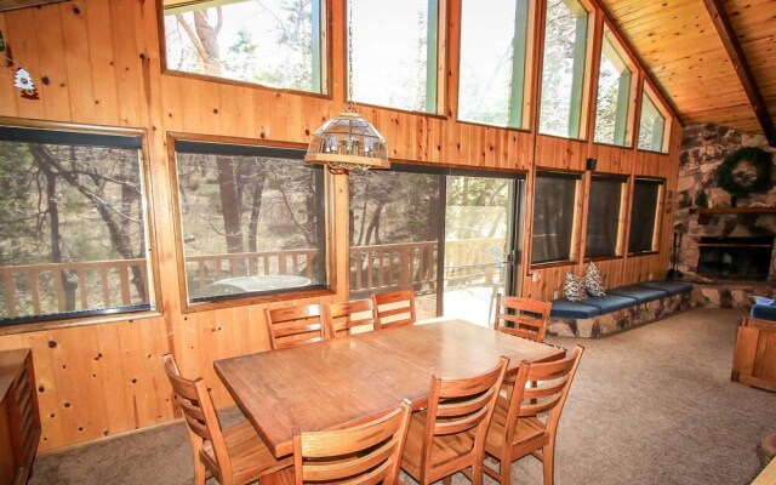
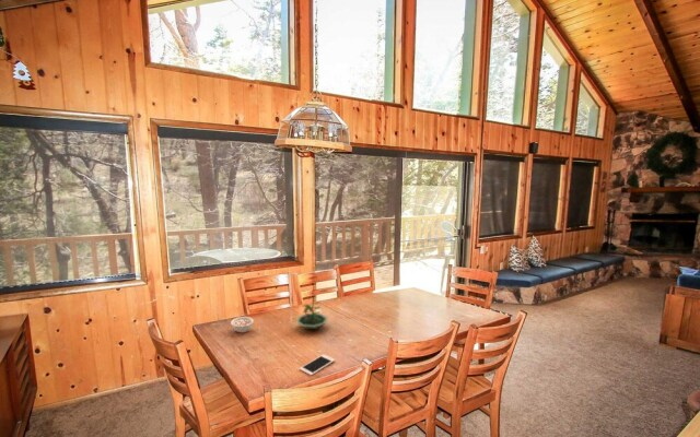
+ terrarium [295,295,329,331]
+ legume [230,312,255,333]
+ cell phone [299,354,336,377]
